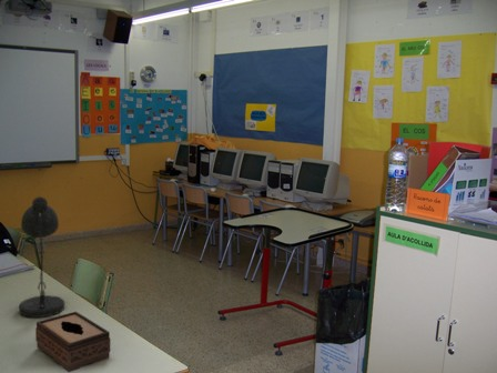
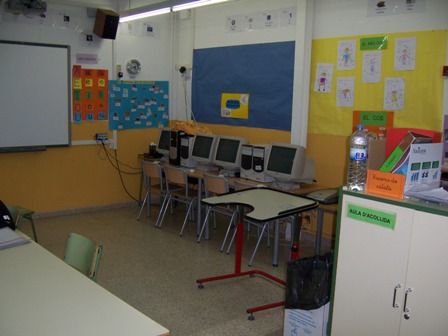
- tissue box [34,311,111,373]
- desk lamp [18,195,65,319]
